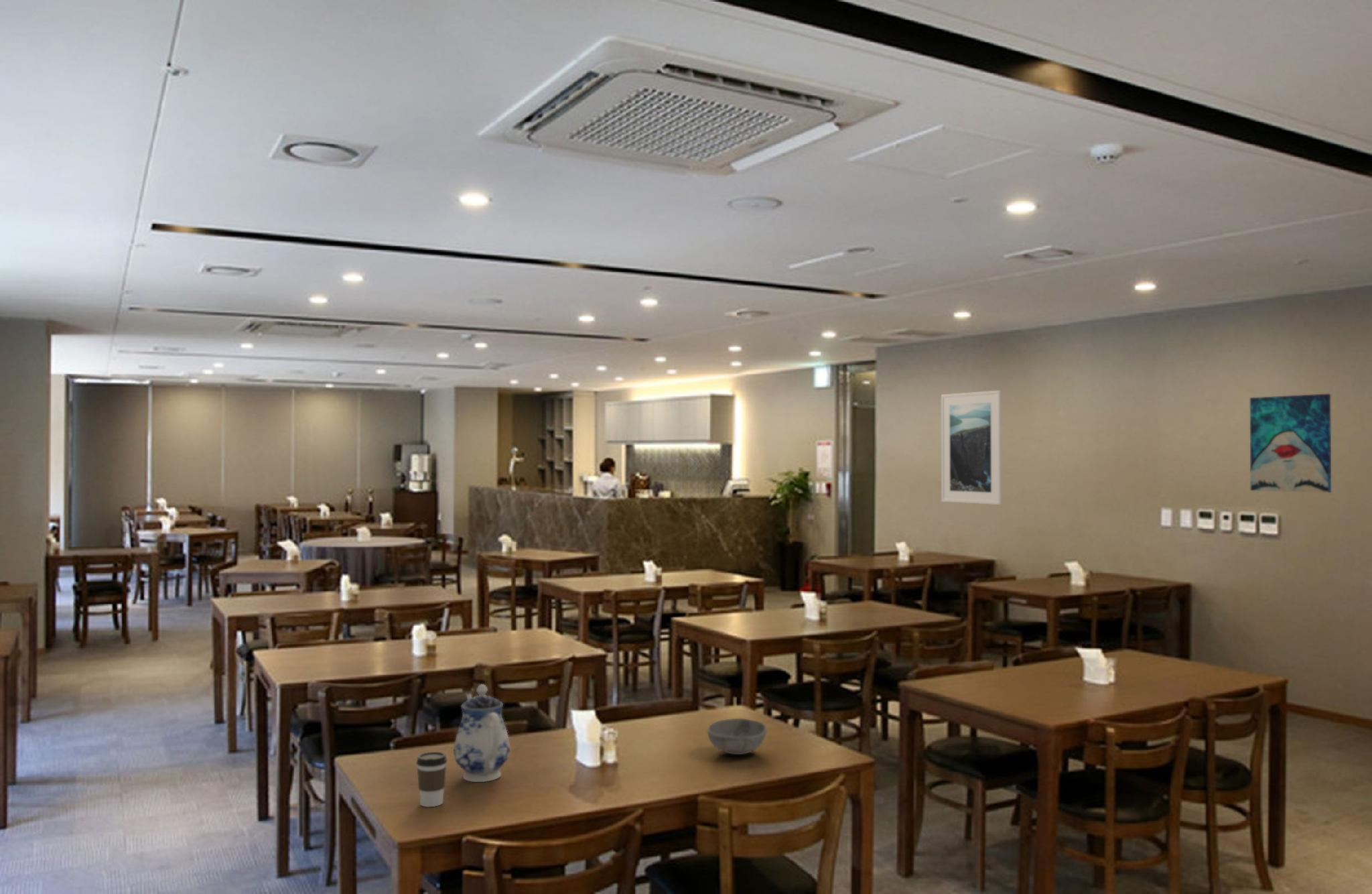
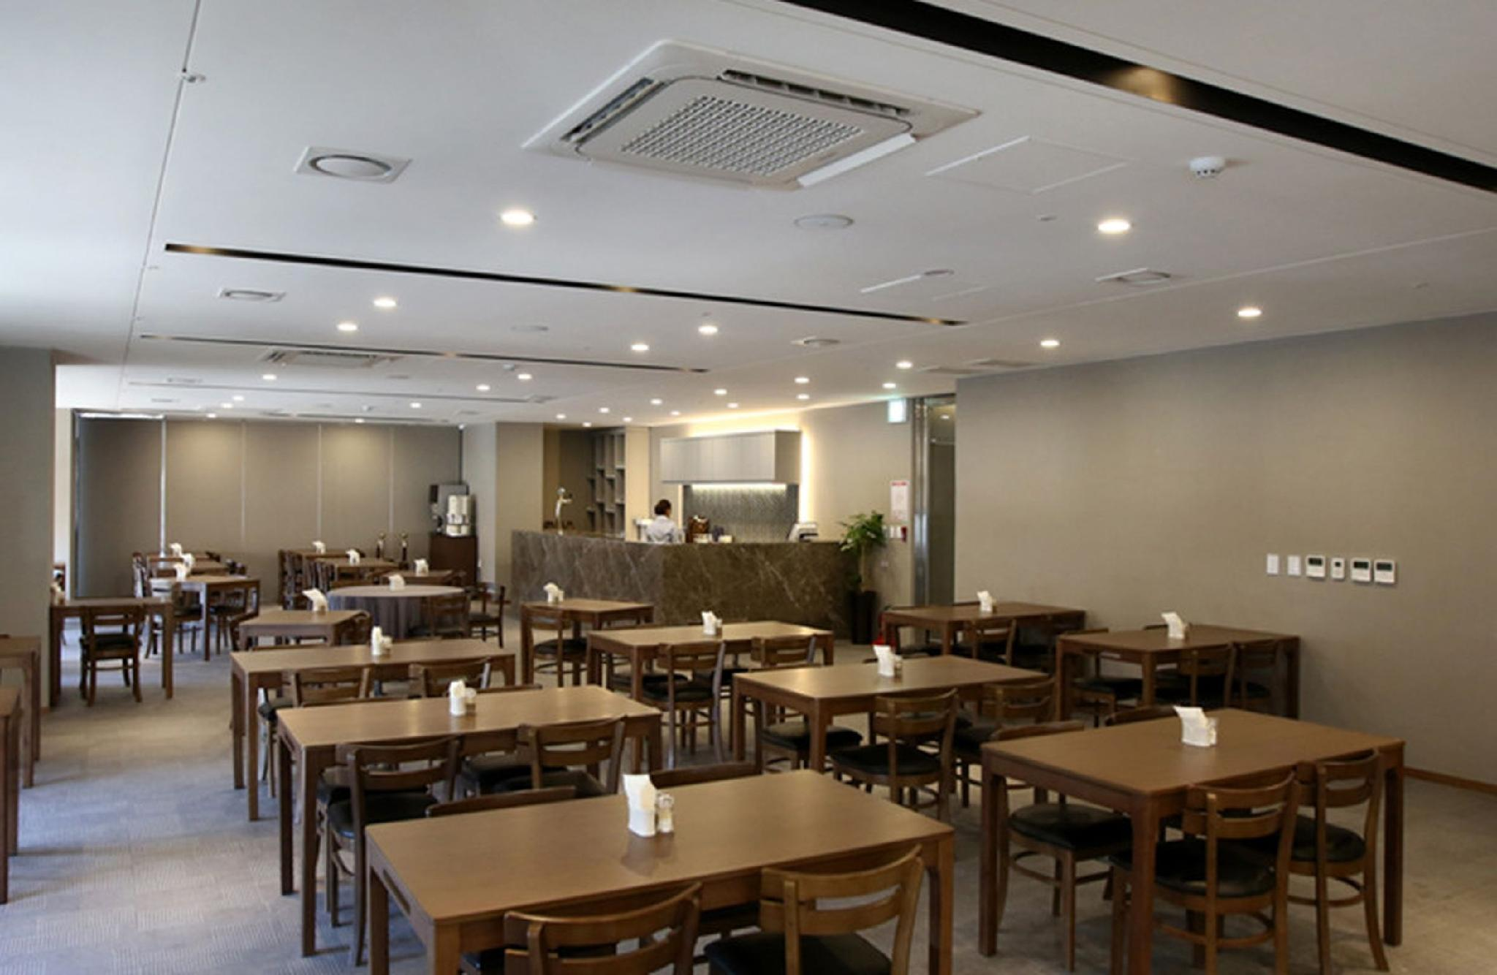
- bowl [707,718,768,755]
- coffee cup [416,751,448,808]
- teapot [453,684,510,783]
- wall art [1249,393,1332,493]
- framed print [941,389,1002,505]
